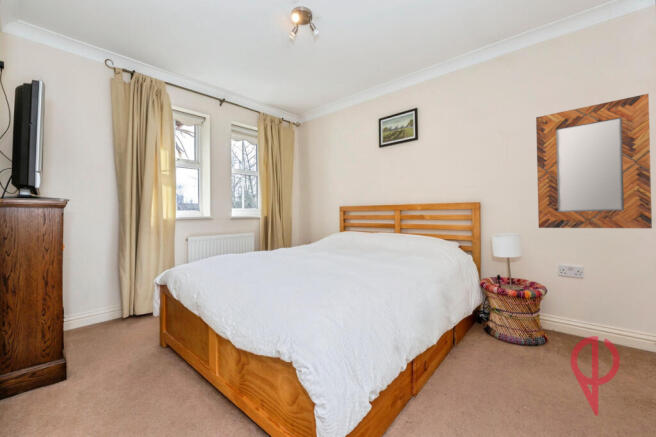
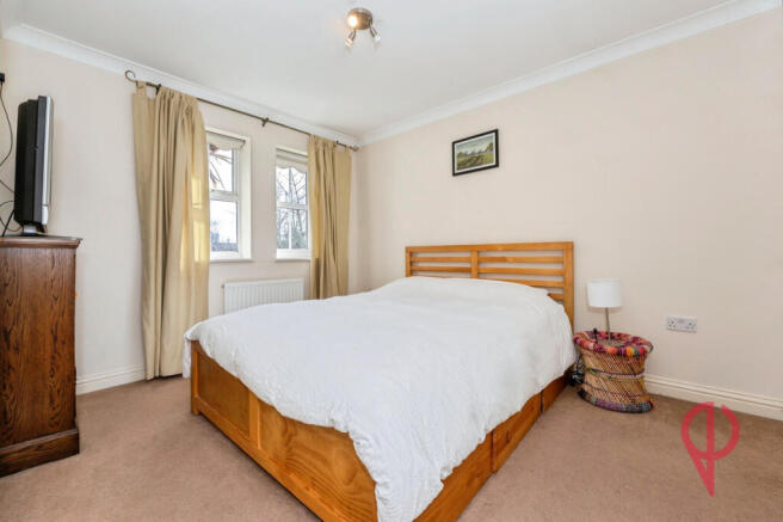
- home mirror [535,93,653,229]
